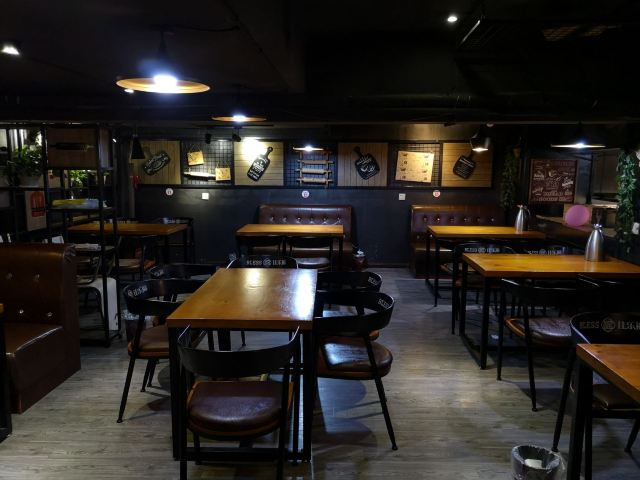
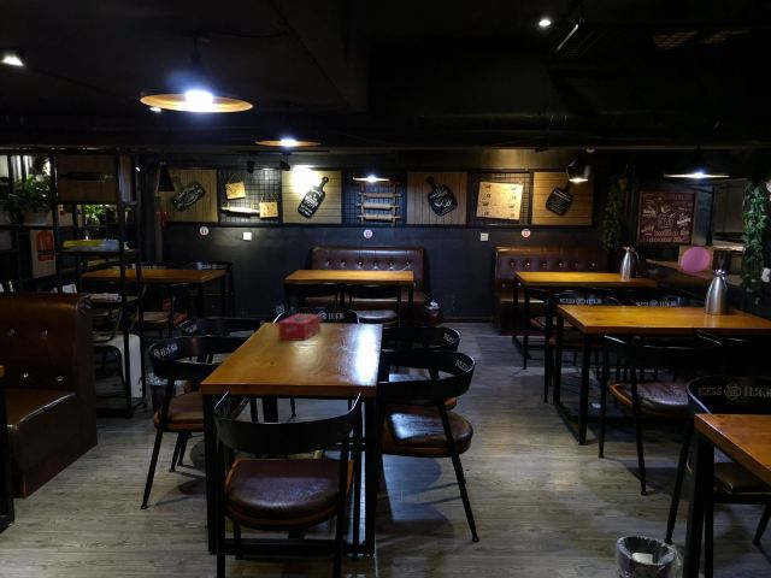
+ tissue box [277,313,322,342]
